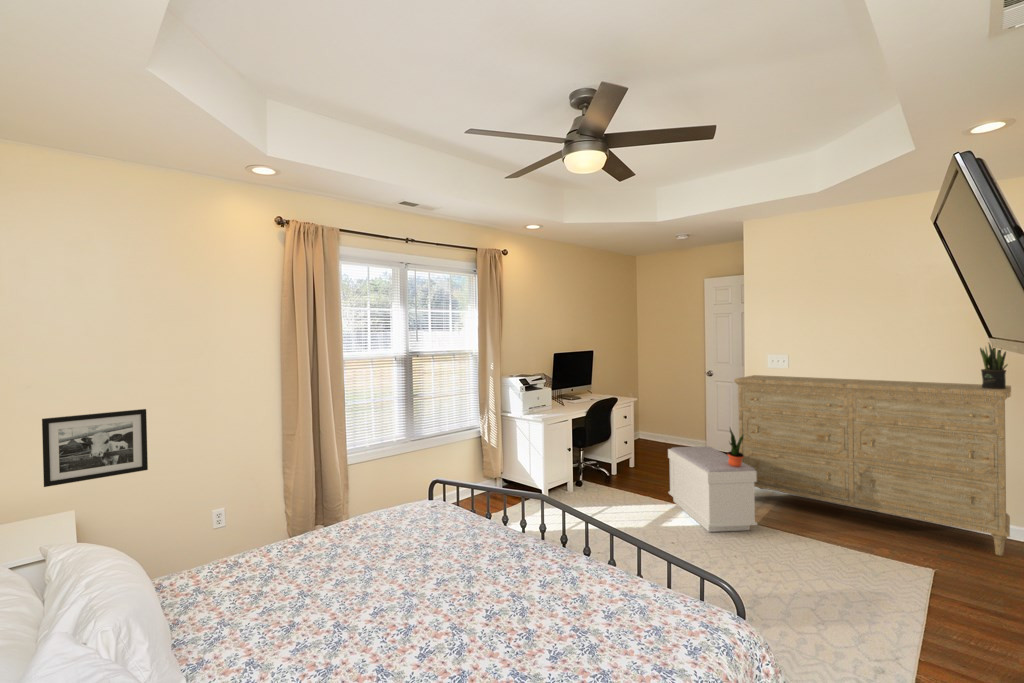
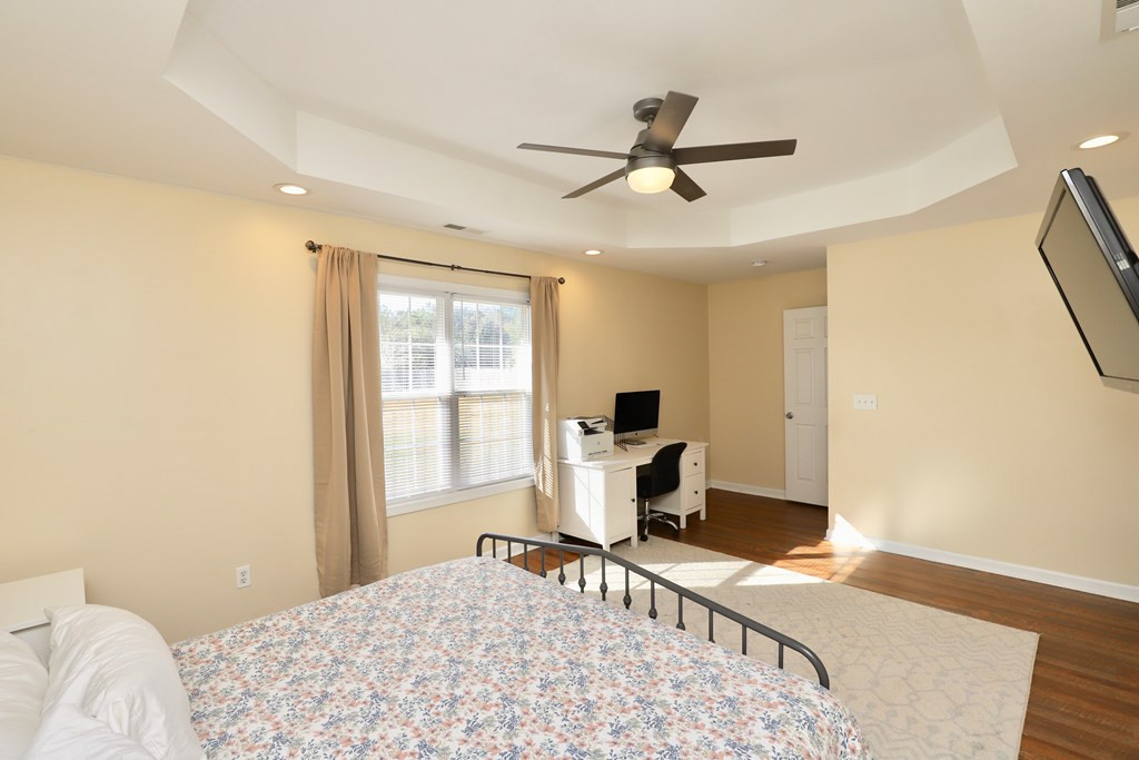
- dresser [733,374,1012,557]
- potted plant [727,427,744,467]
- potted plant [979,341,1009,389]
- bench [667,445,758,533]
- picture frame [41,408,149,488]
